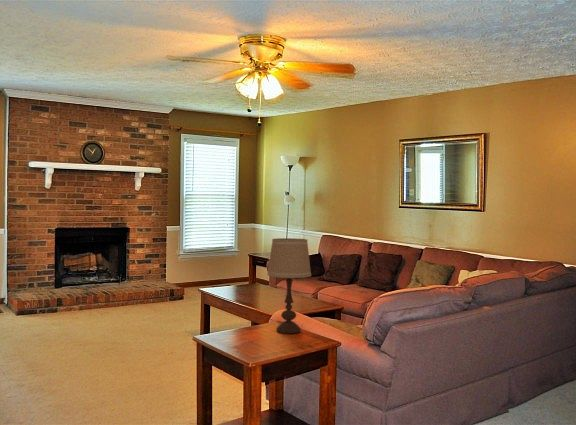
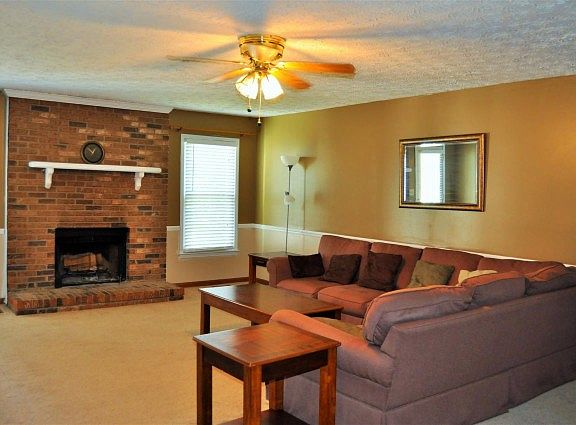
- table lamp [266,237,312,335]
